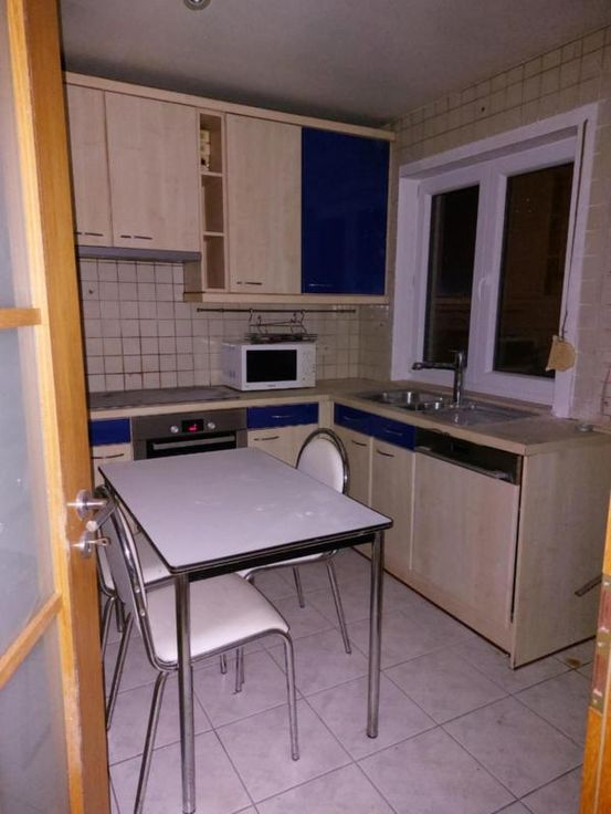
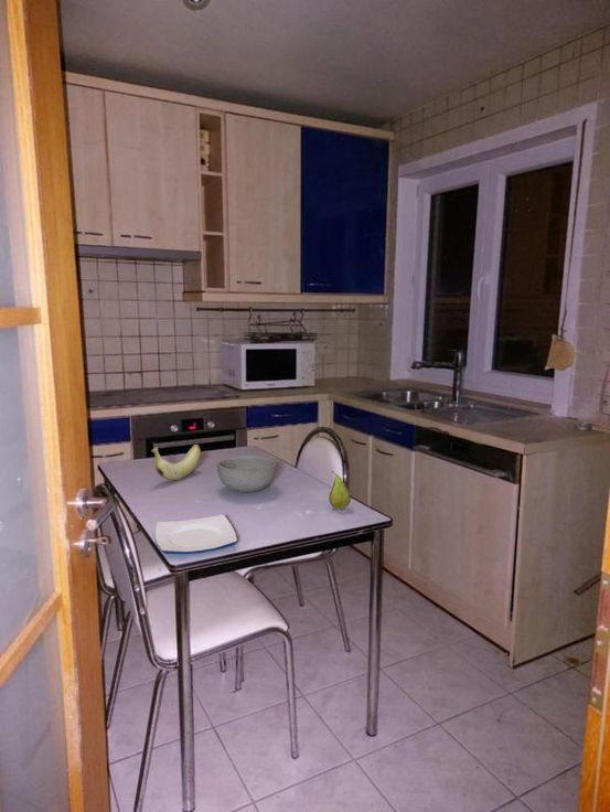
+ plate [154,514,238,555]
+ bowl [216,455,278,493]
+ banana [150,444,202,481]
+ fruit [328,470,351,510]
